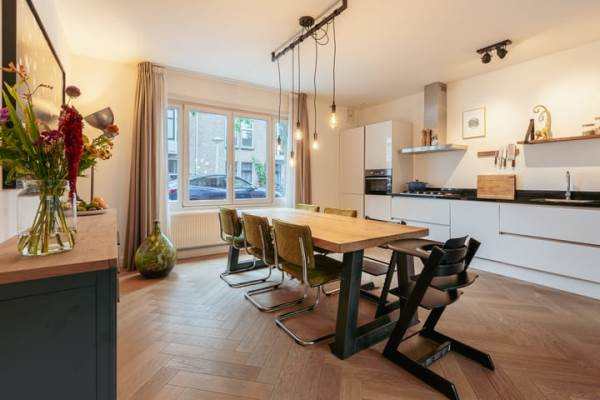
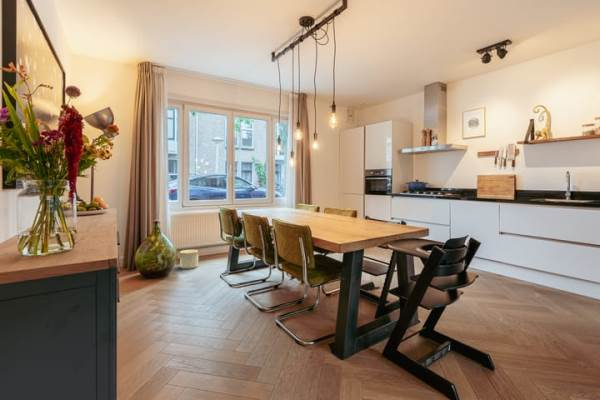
+ planter [179,249,199,270]
